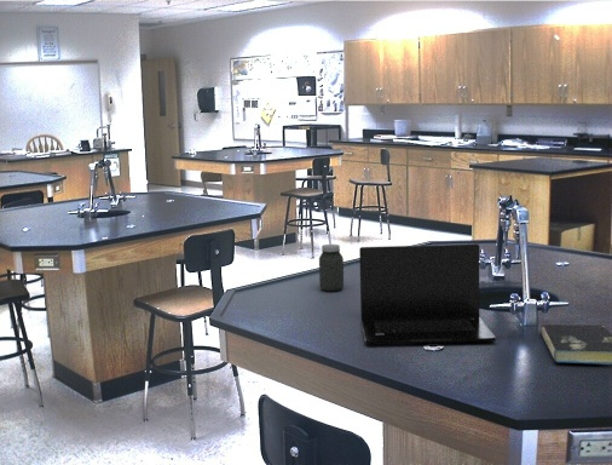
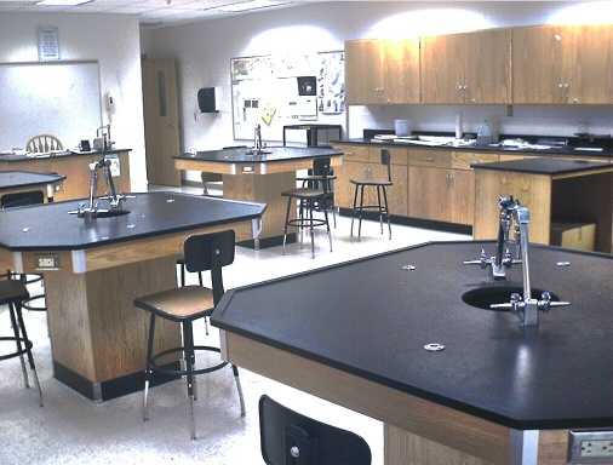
- laptop [358,242,497,345]
- book [539,323,612,366]
- jar [318,243,345,292]
